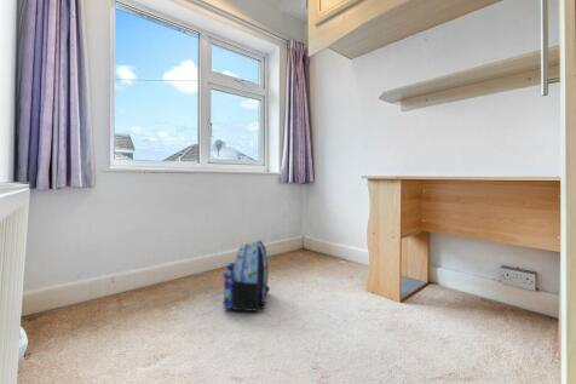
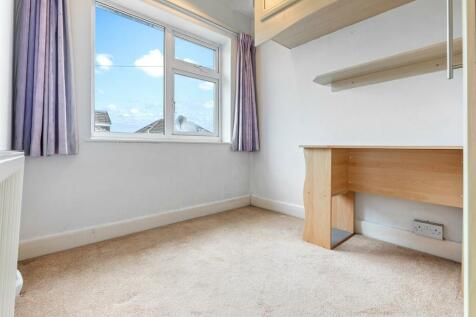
- backpack [221,239,271,313]
